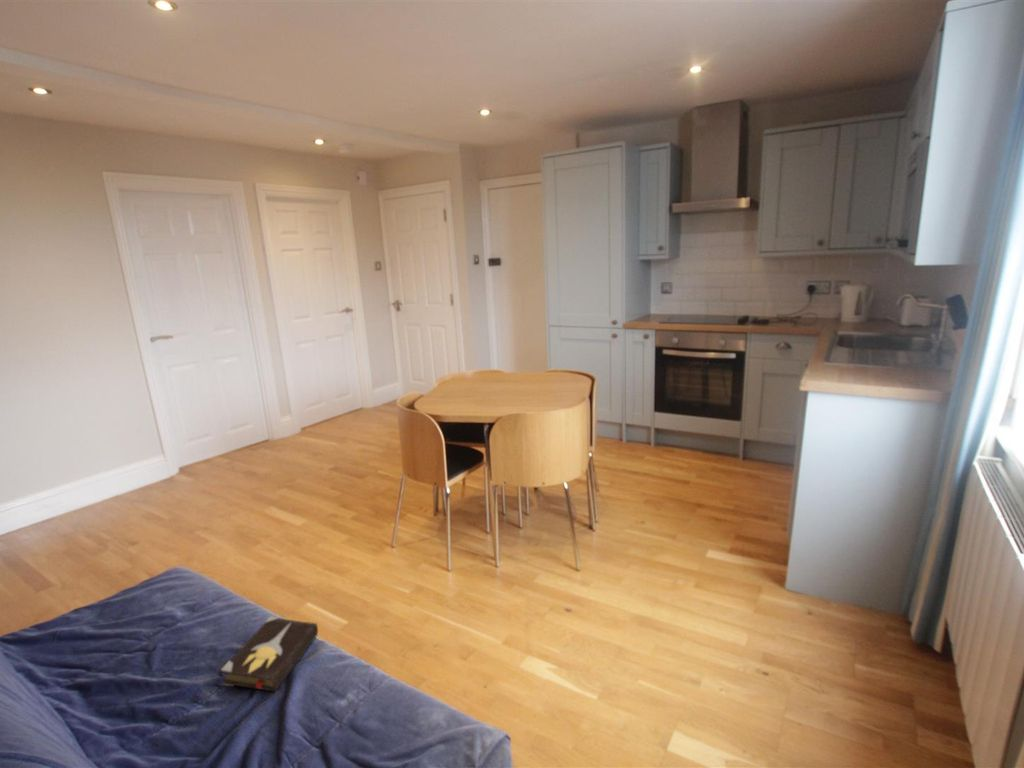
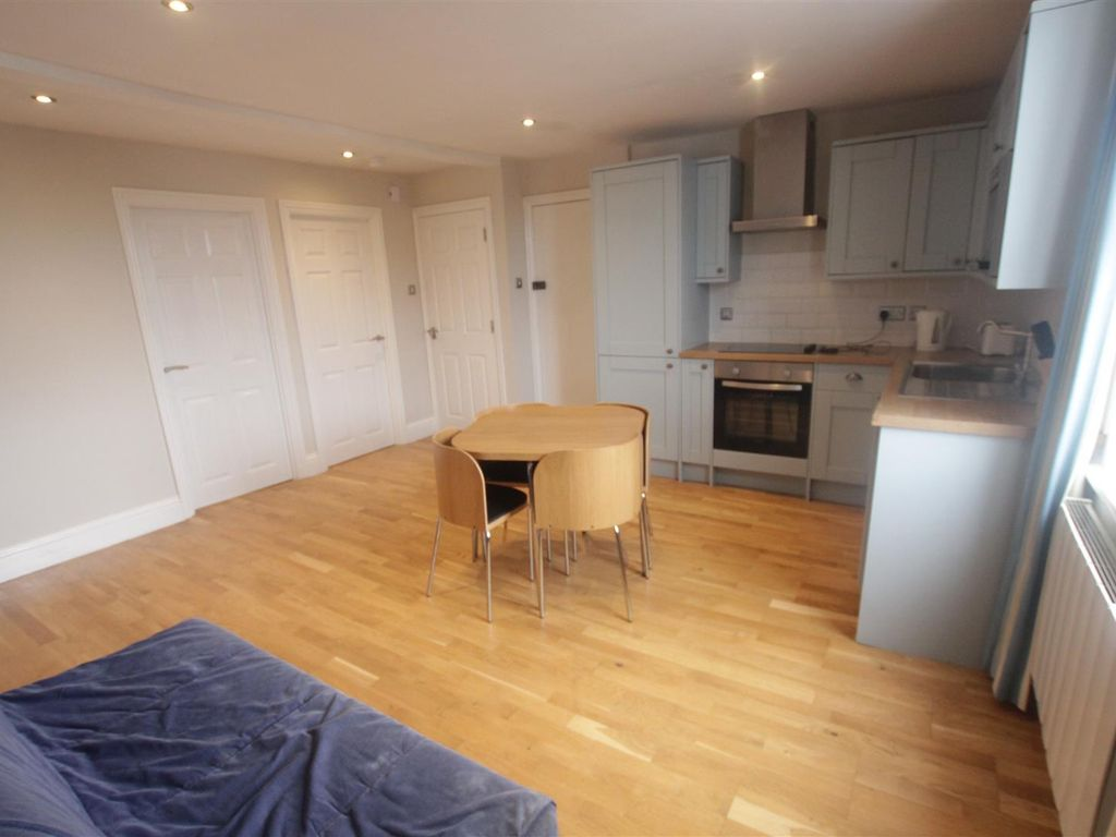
- hardback book [220,615,319,693]
